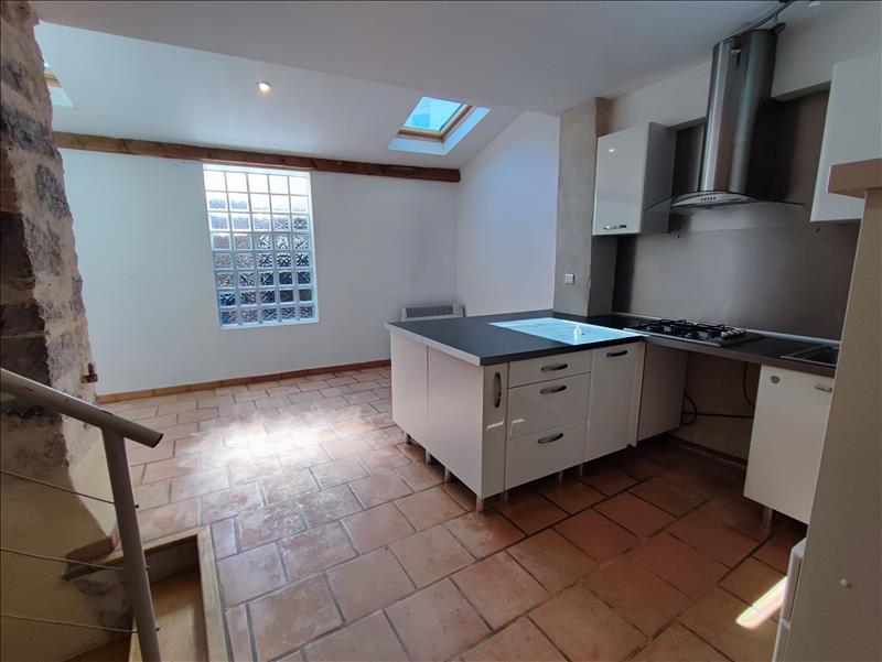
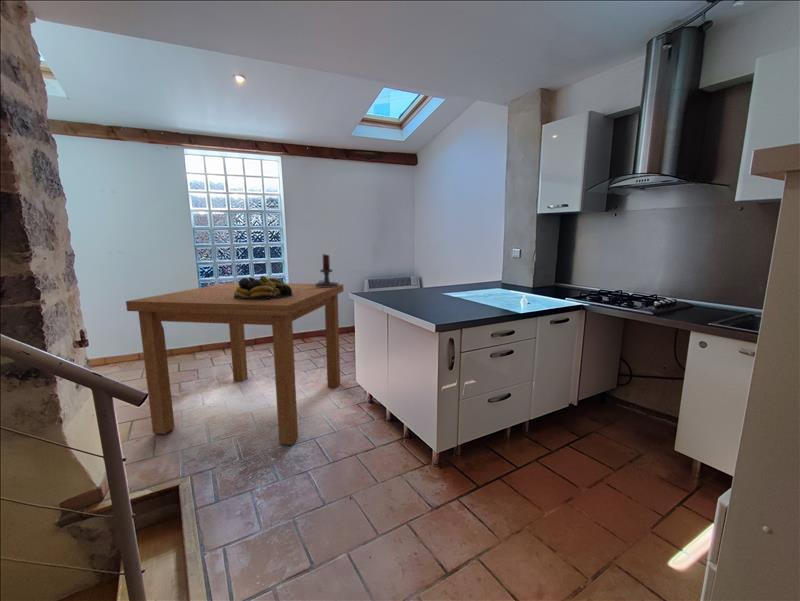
+ candle holder [314,253,339,287]
+ dining table [125,281,344,446]
+ fruit bowl [234,275,293,299]
